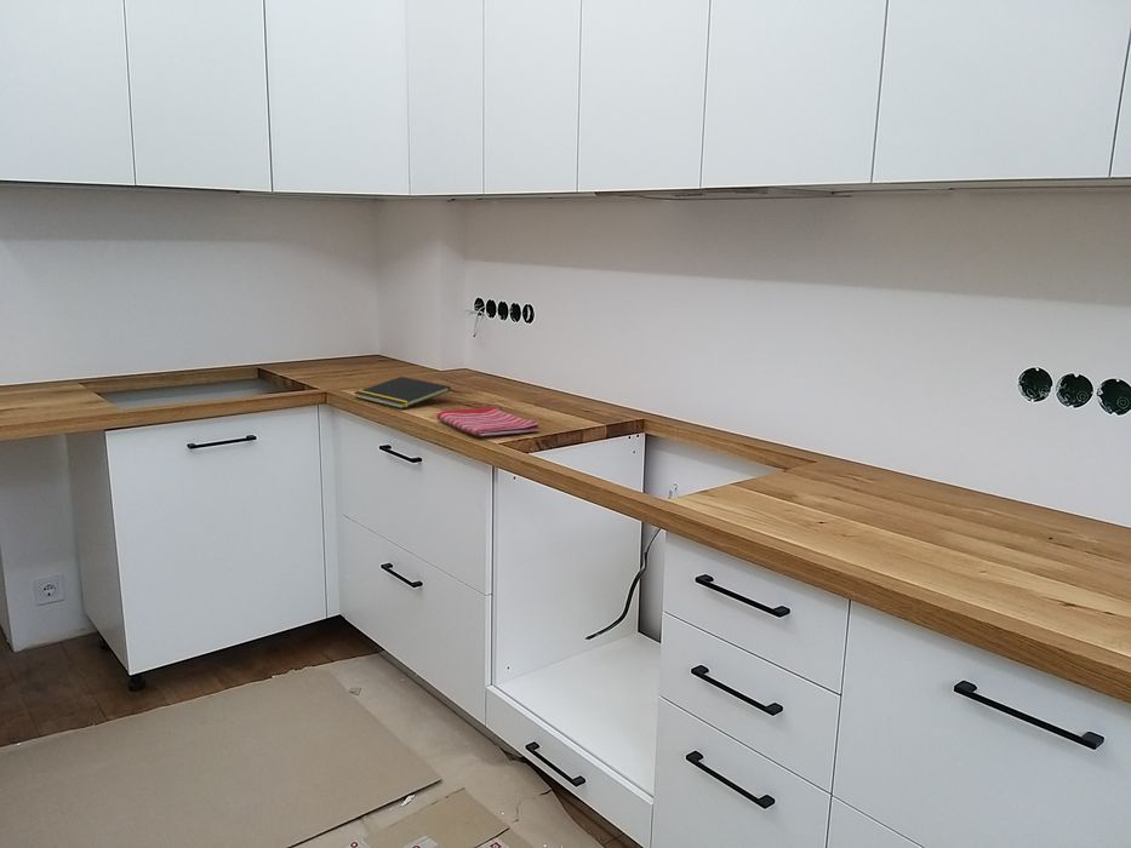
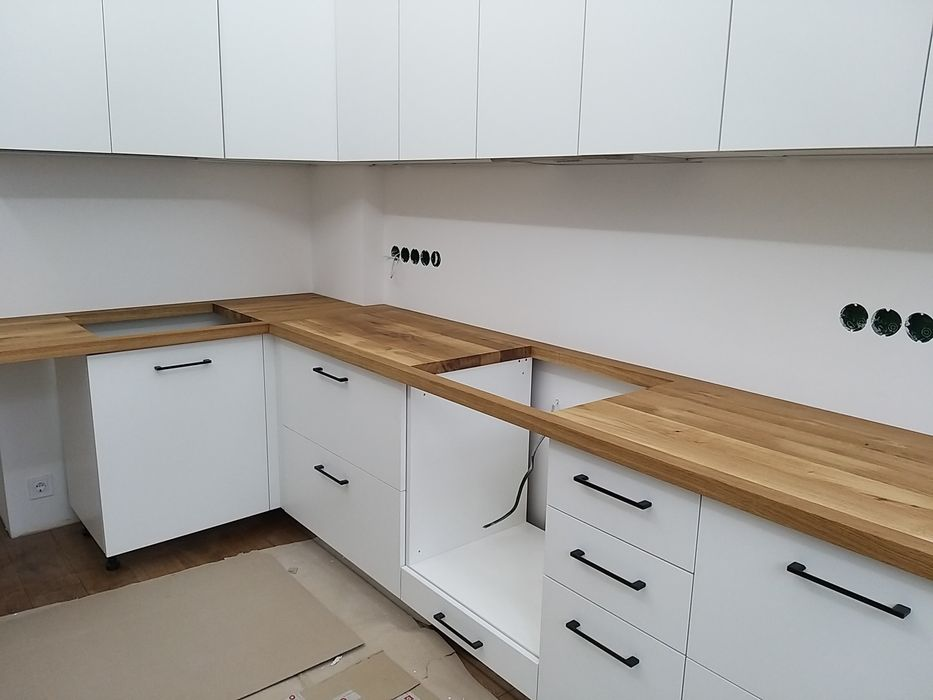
- dish towel [435,406,541,437]
- notepad [353,376,452,409]
